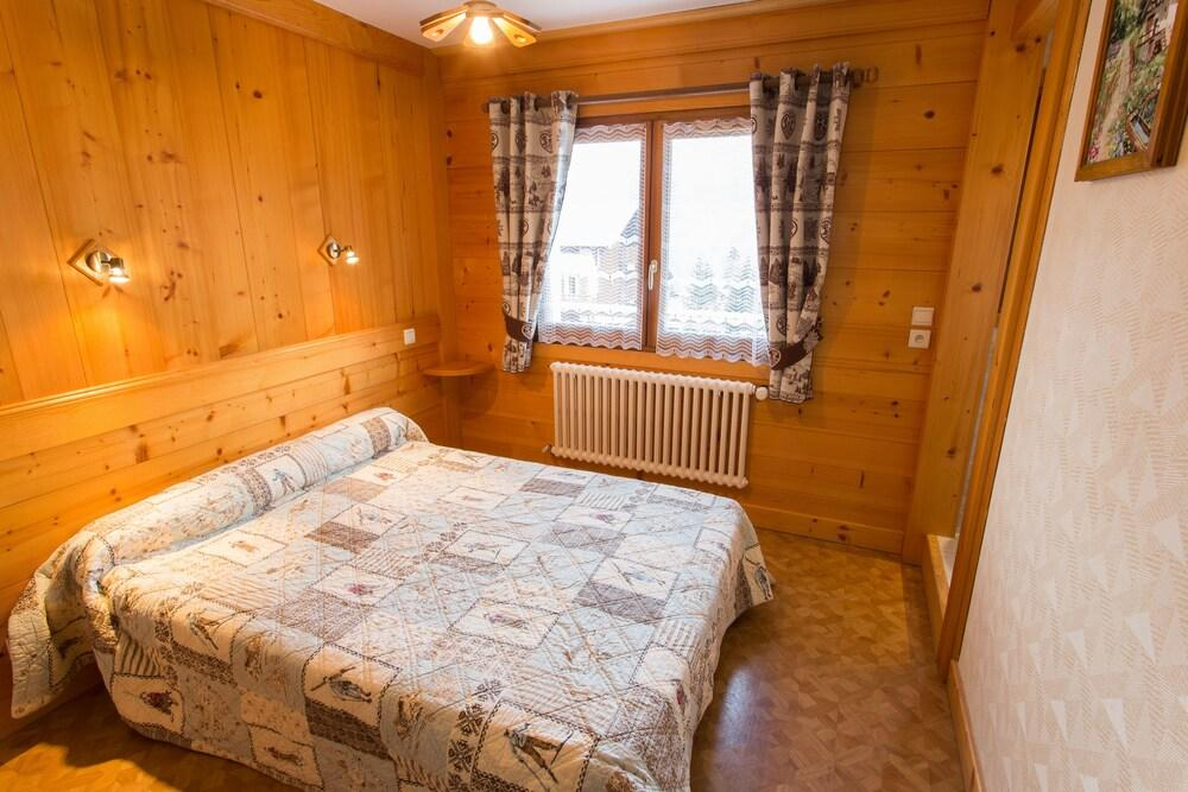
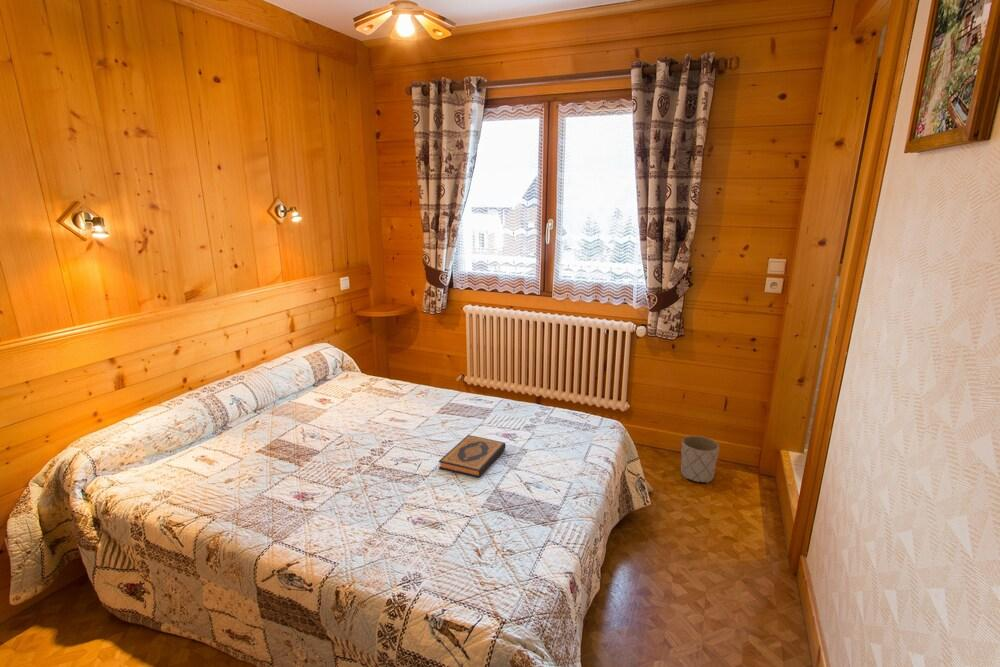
+ hardback book [438,434,506,478]
+ planter [680,435,720,484]
